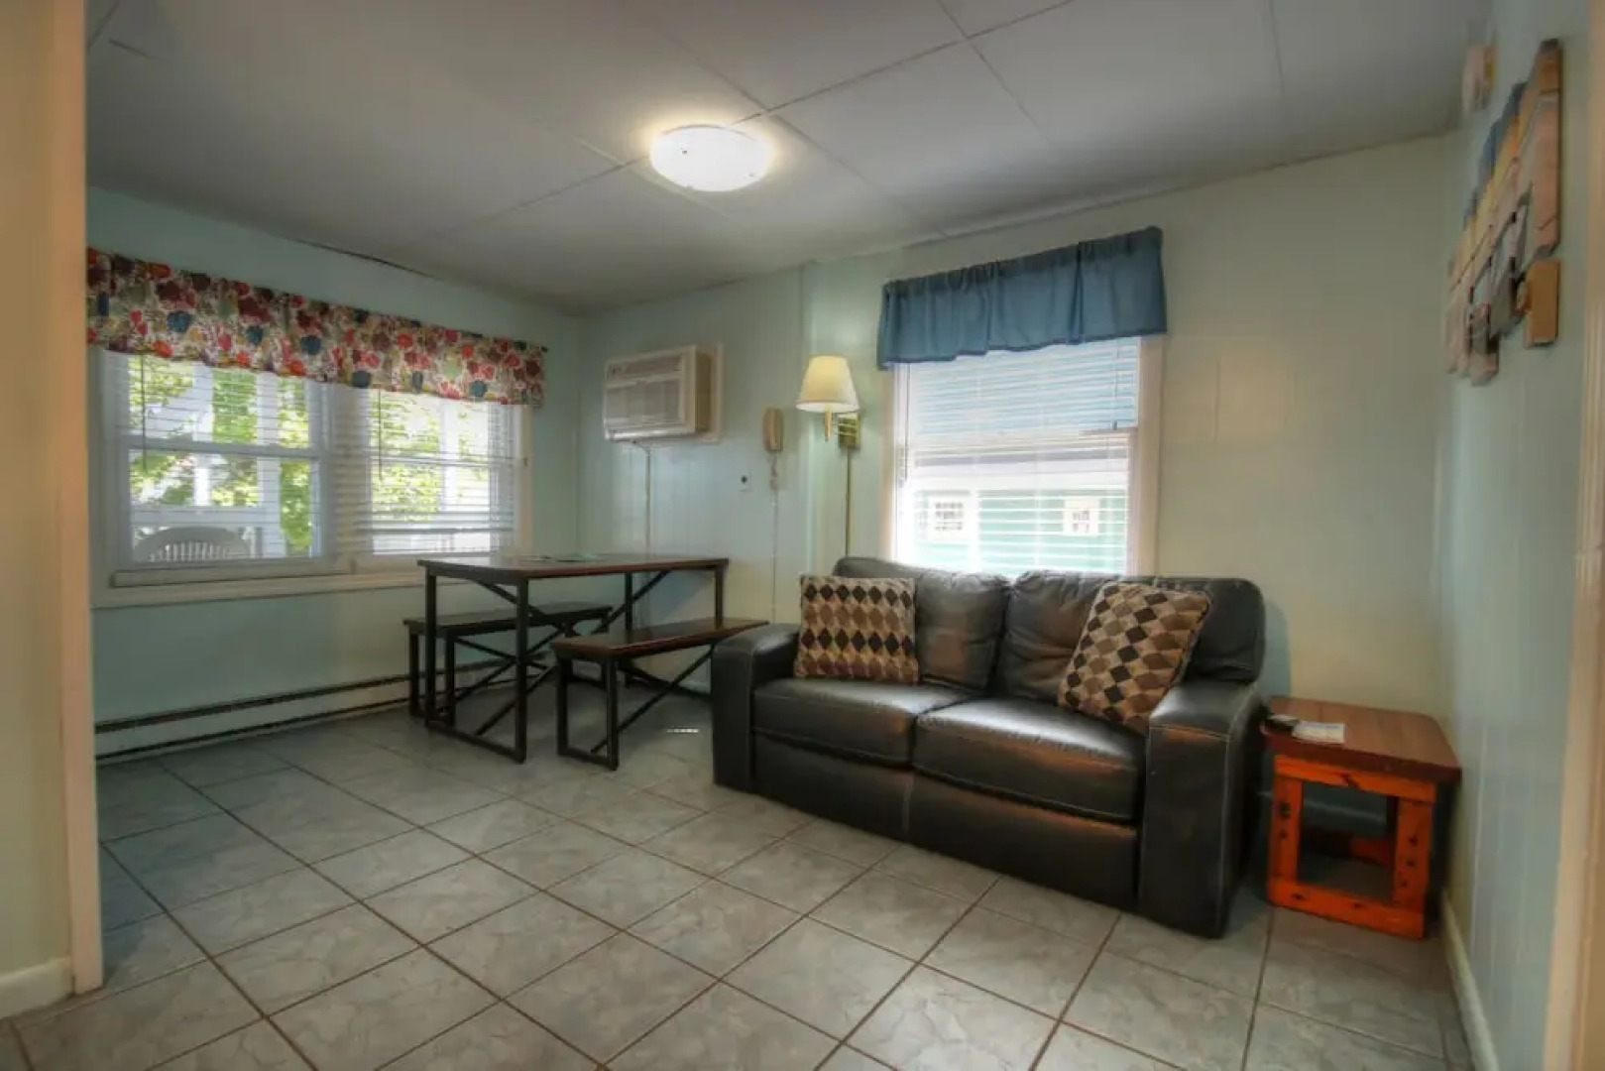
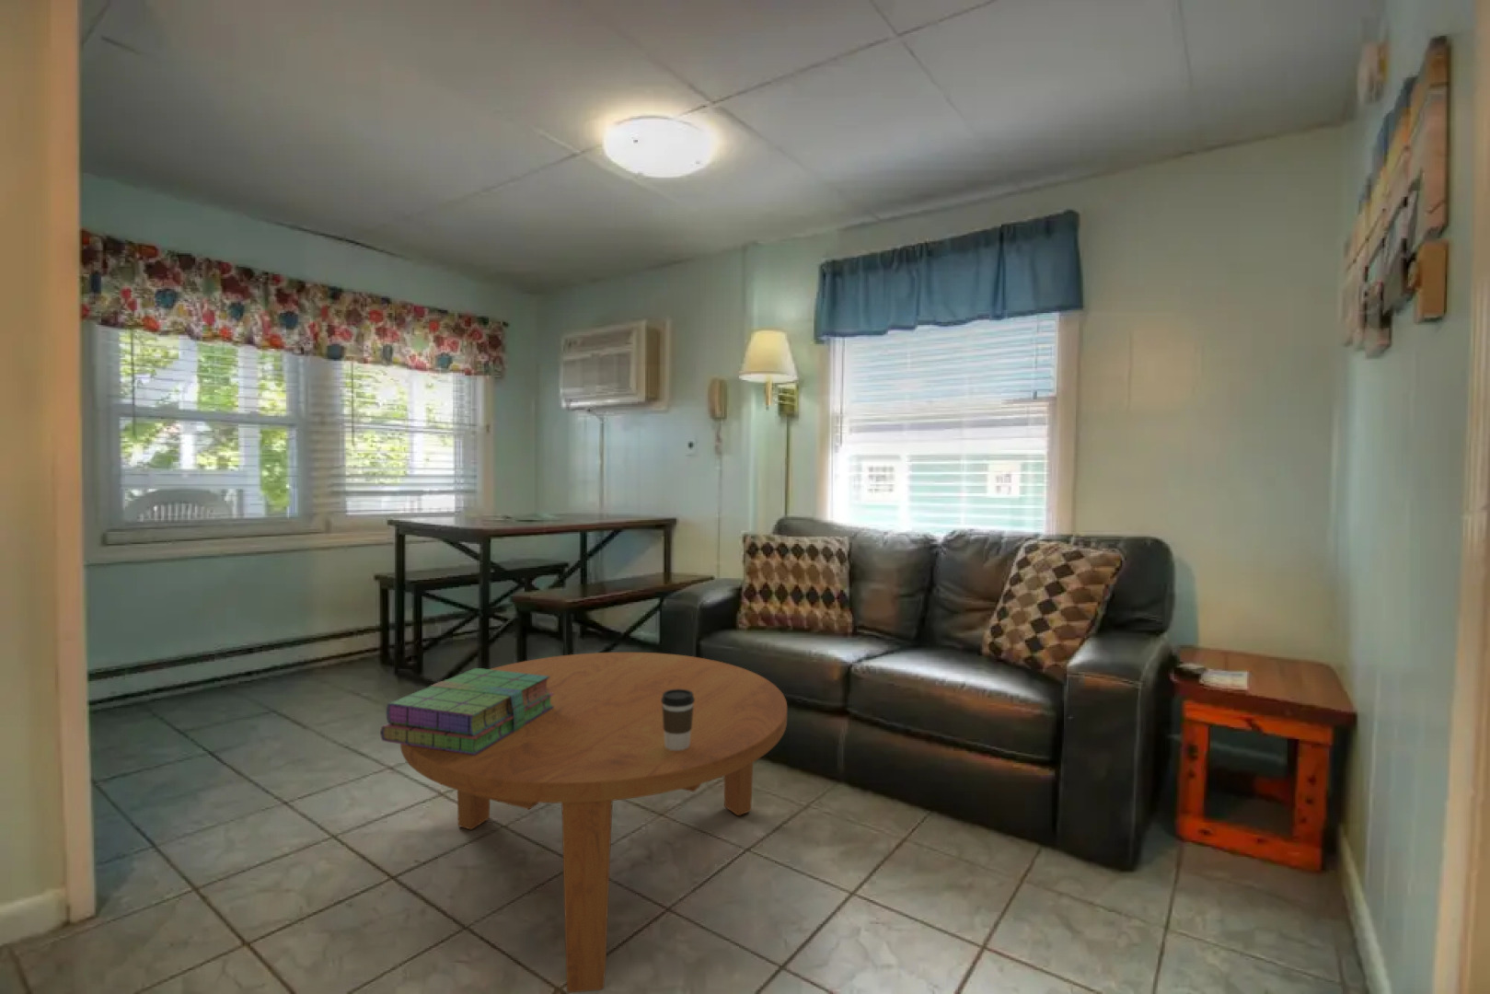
+ coffee table [399,651,788,994]
+ coffee cup [661,689,695,750]
+ stack of books [379,667,554,754]
